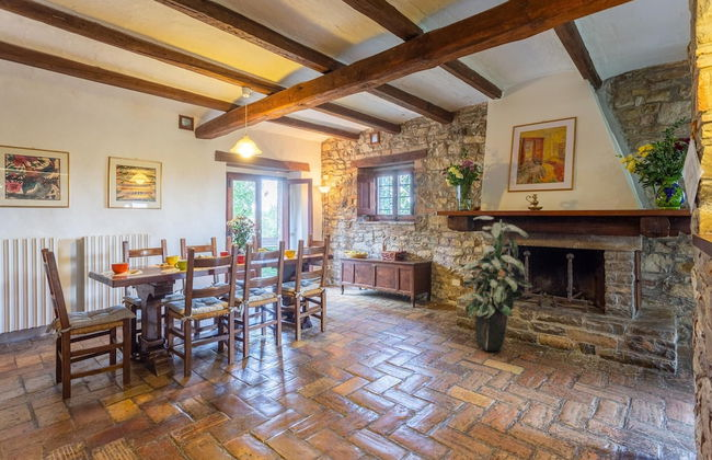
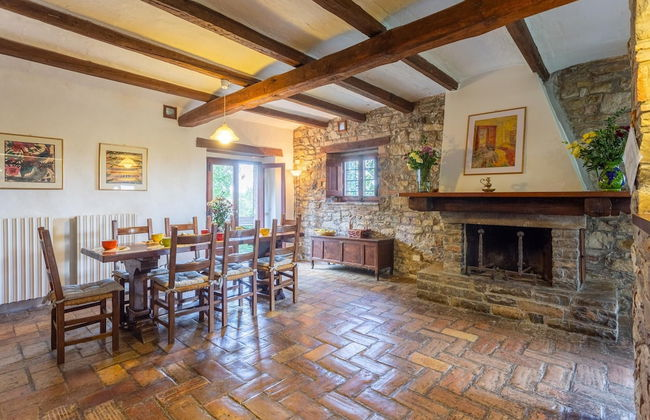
- indoor plant [458,215,533,353]
